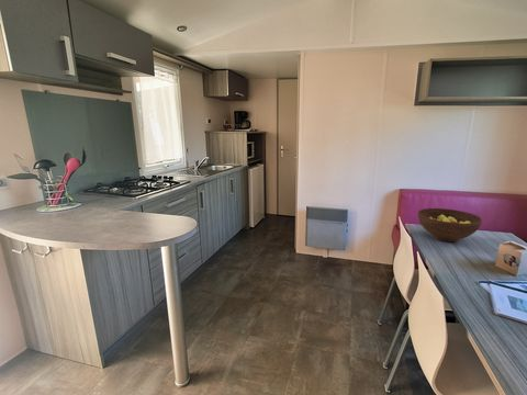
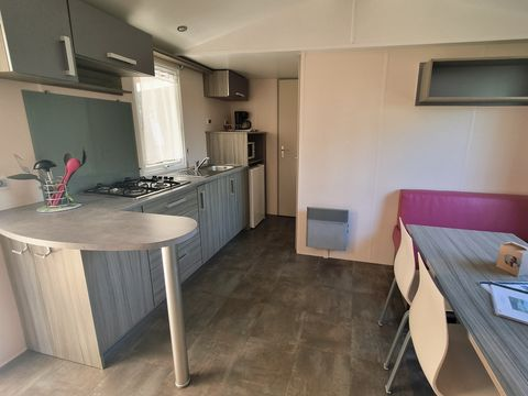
- fruit bowl [417,207,483,242]
